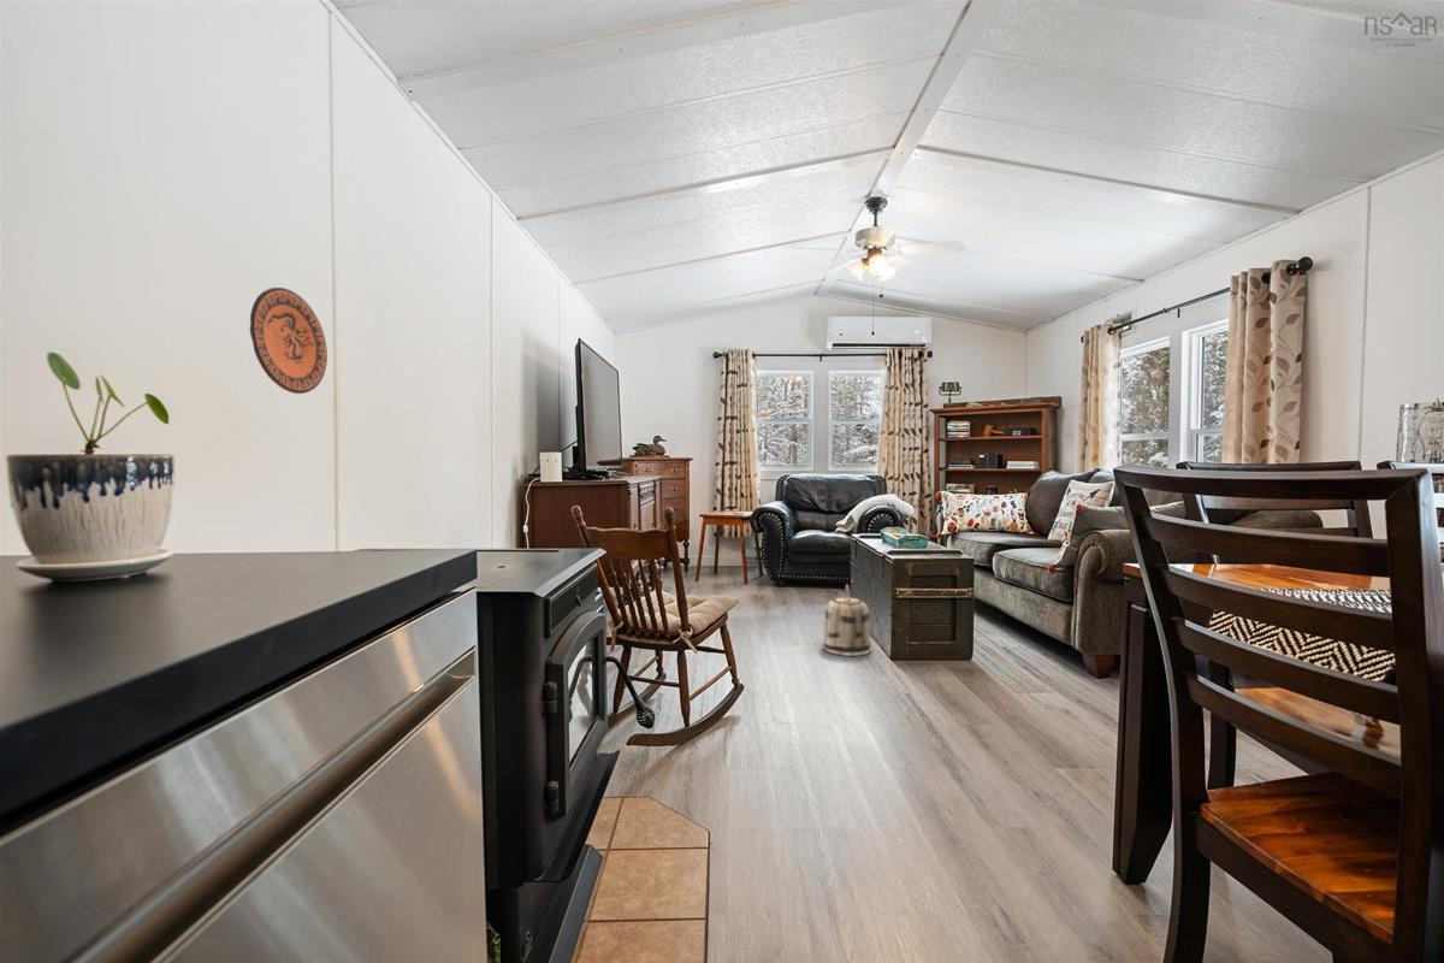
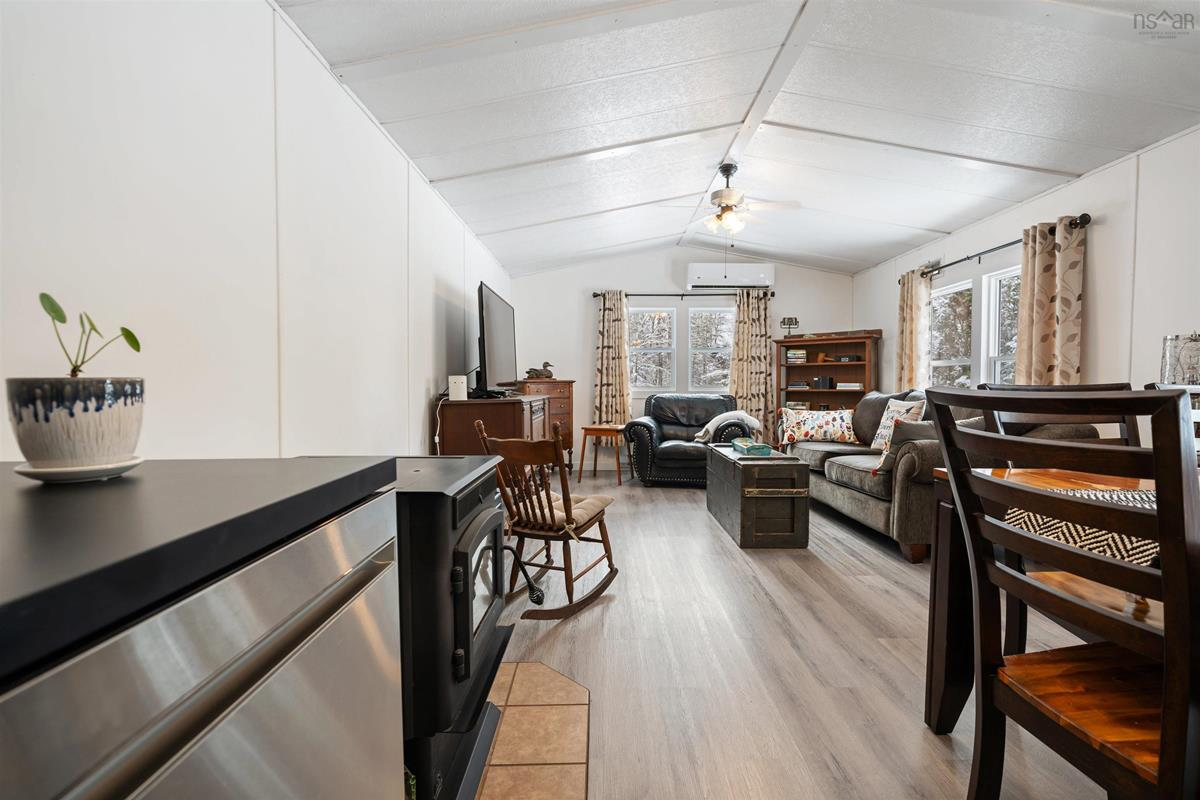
- decorative plate [249,286,329,395]
- basket [822,584,872,657]
